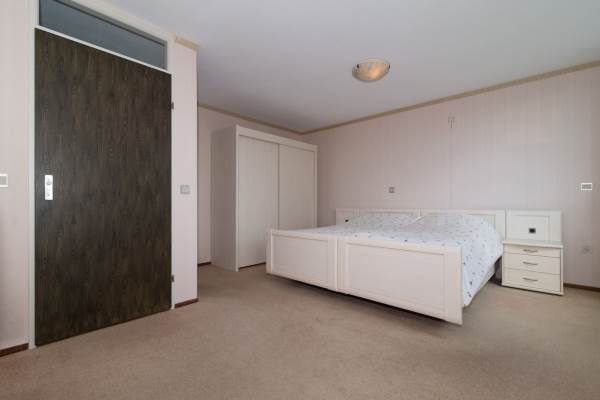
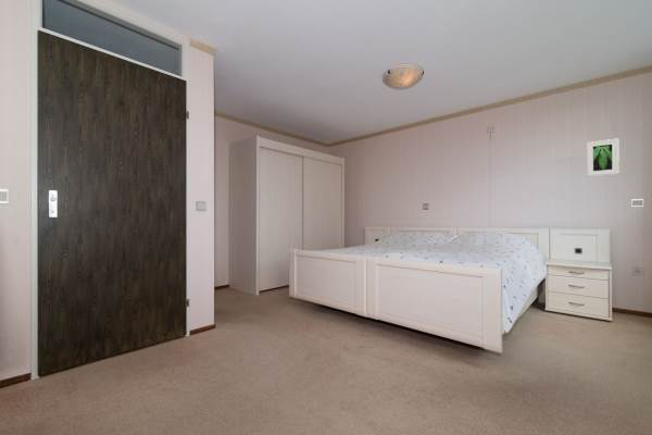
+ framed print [586,138,620,177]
